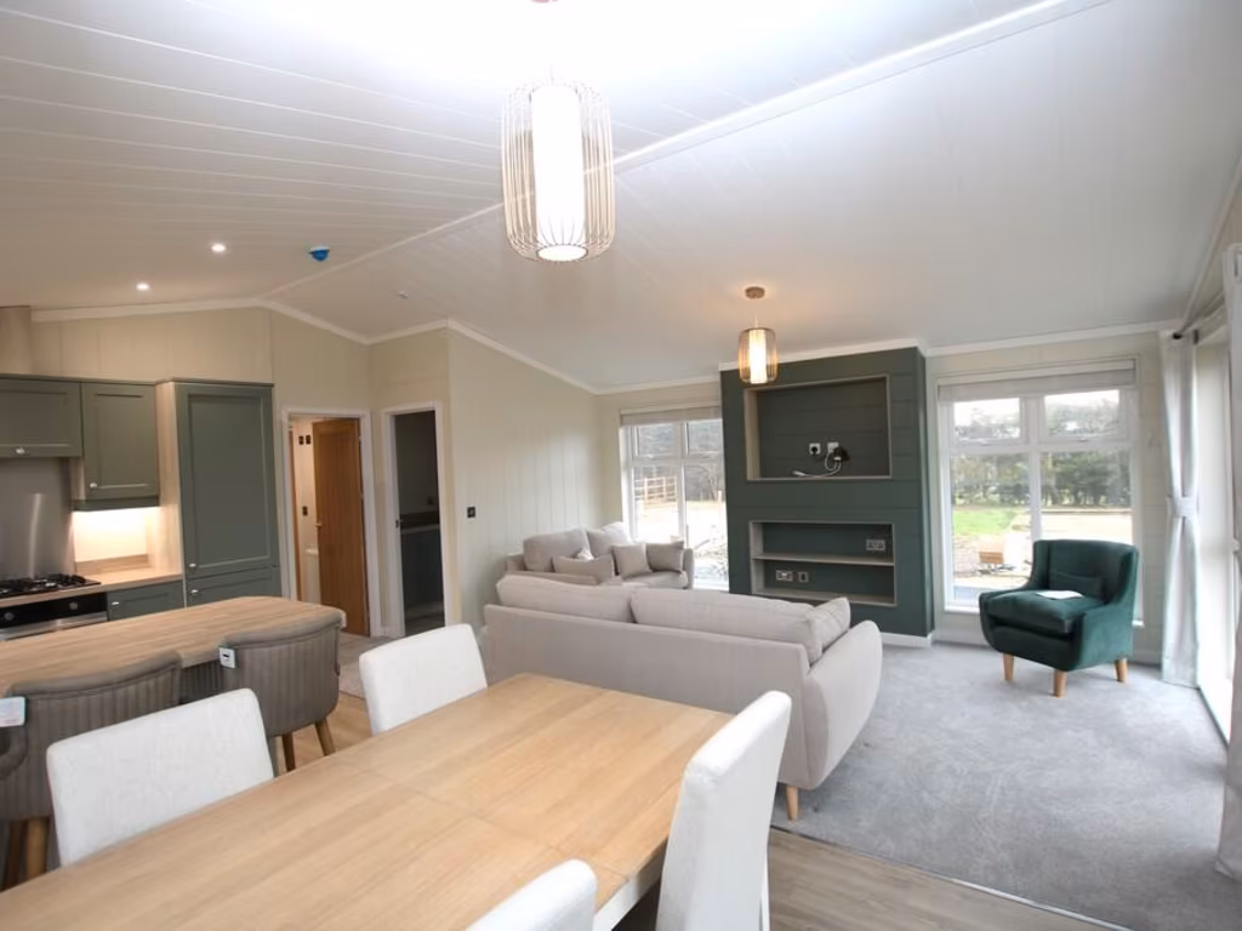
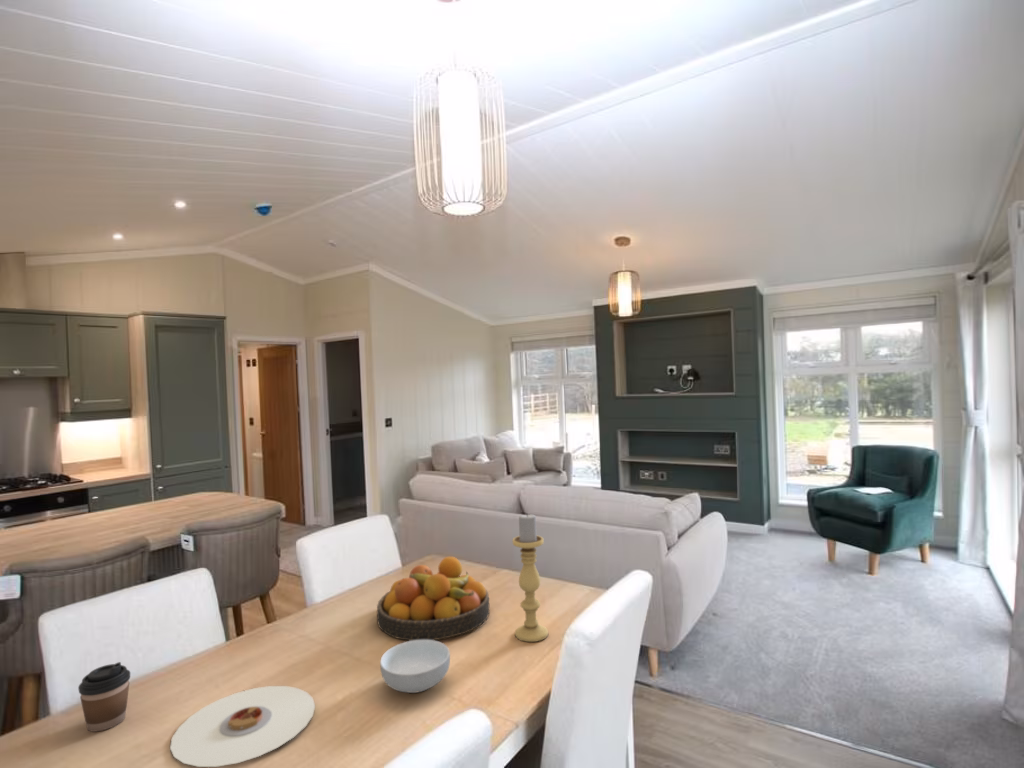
+ plate [169,685,316,768]
+ coffee cup [77,661,131,733]
+ cereal bowl [379,640,451,694]
+ candle holder [512,512,549,643]
+ fruit bowl [376,556,491,641]
